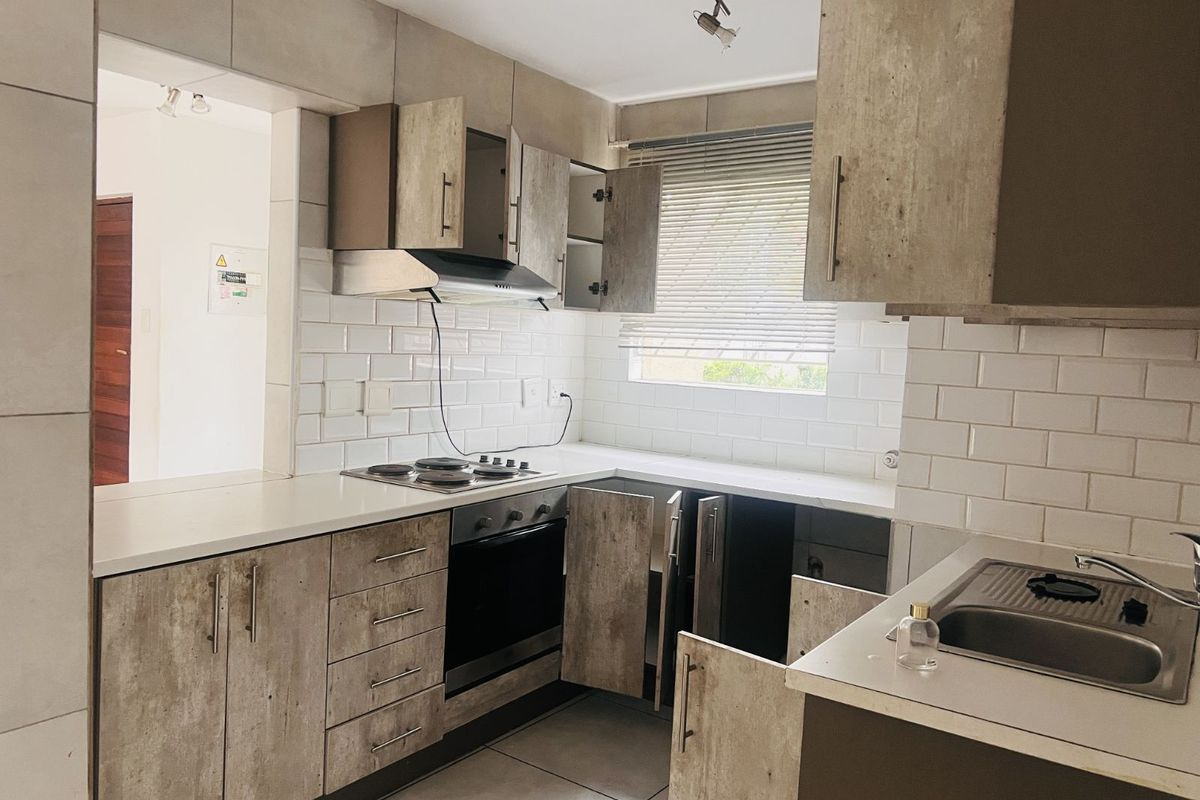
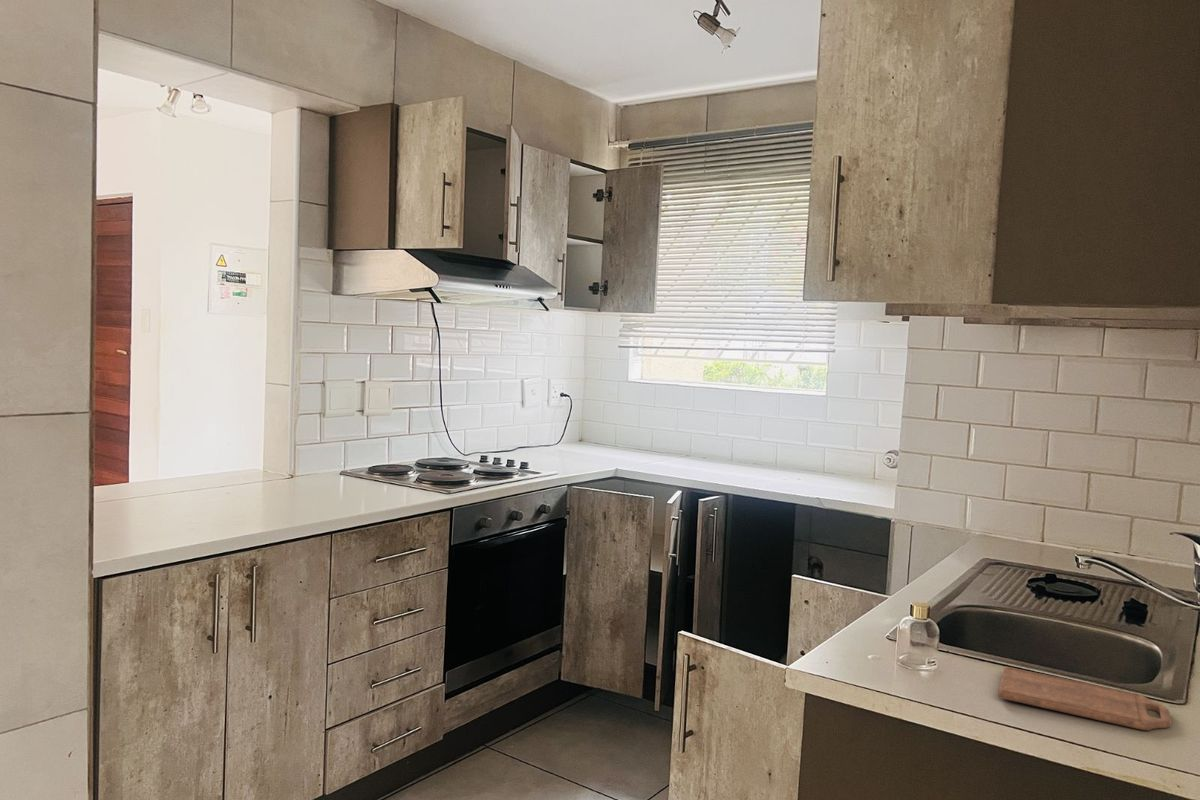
+ cutting board [997,666,1173,731]
